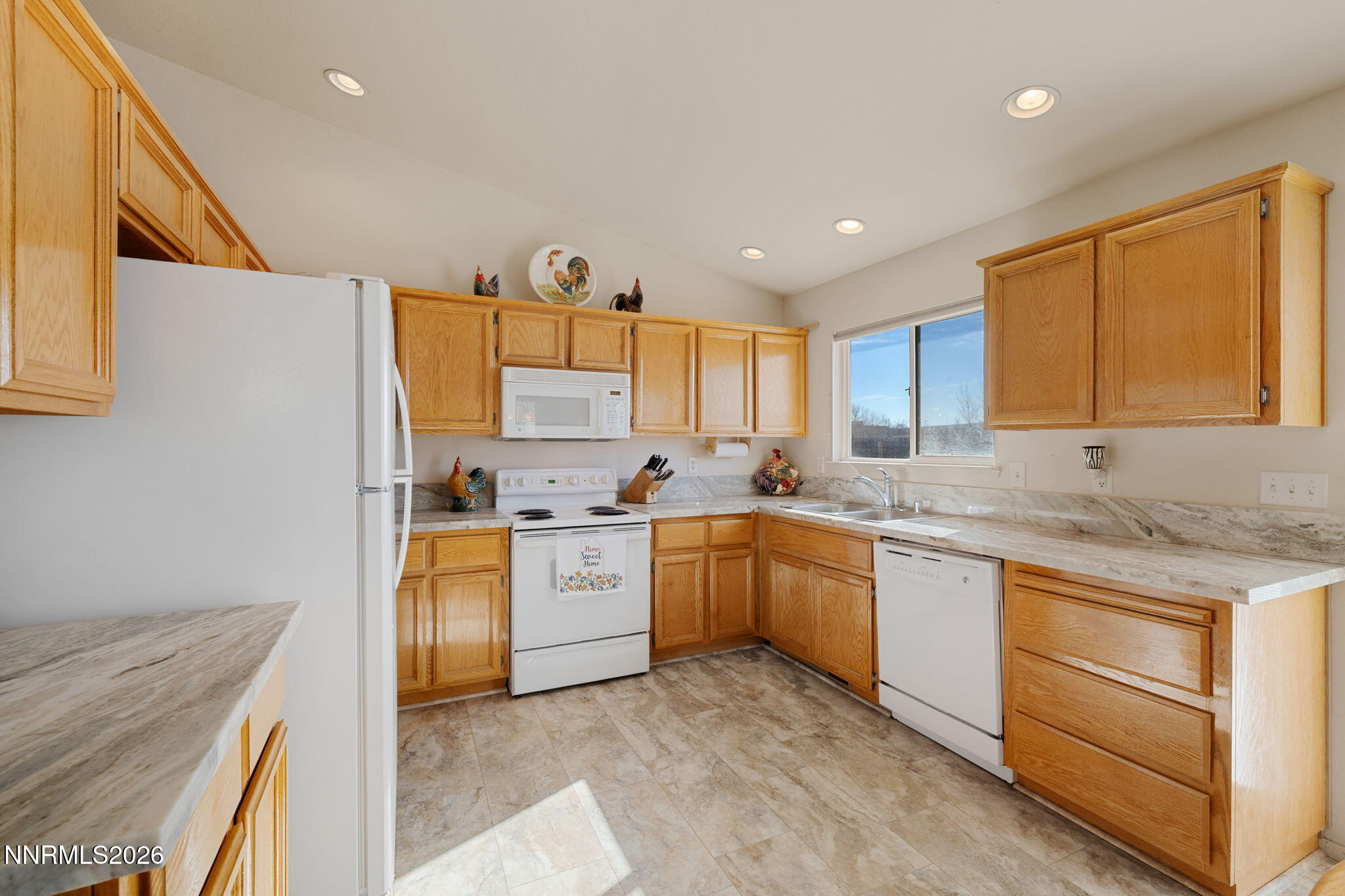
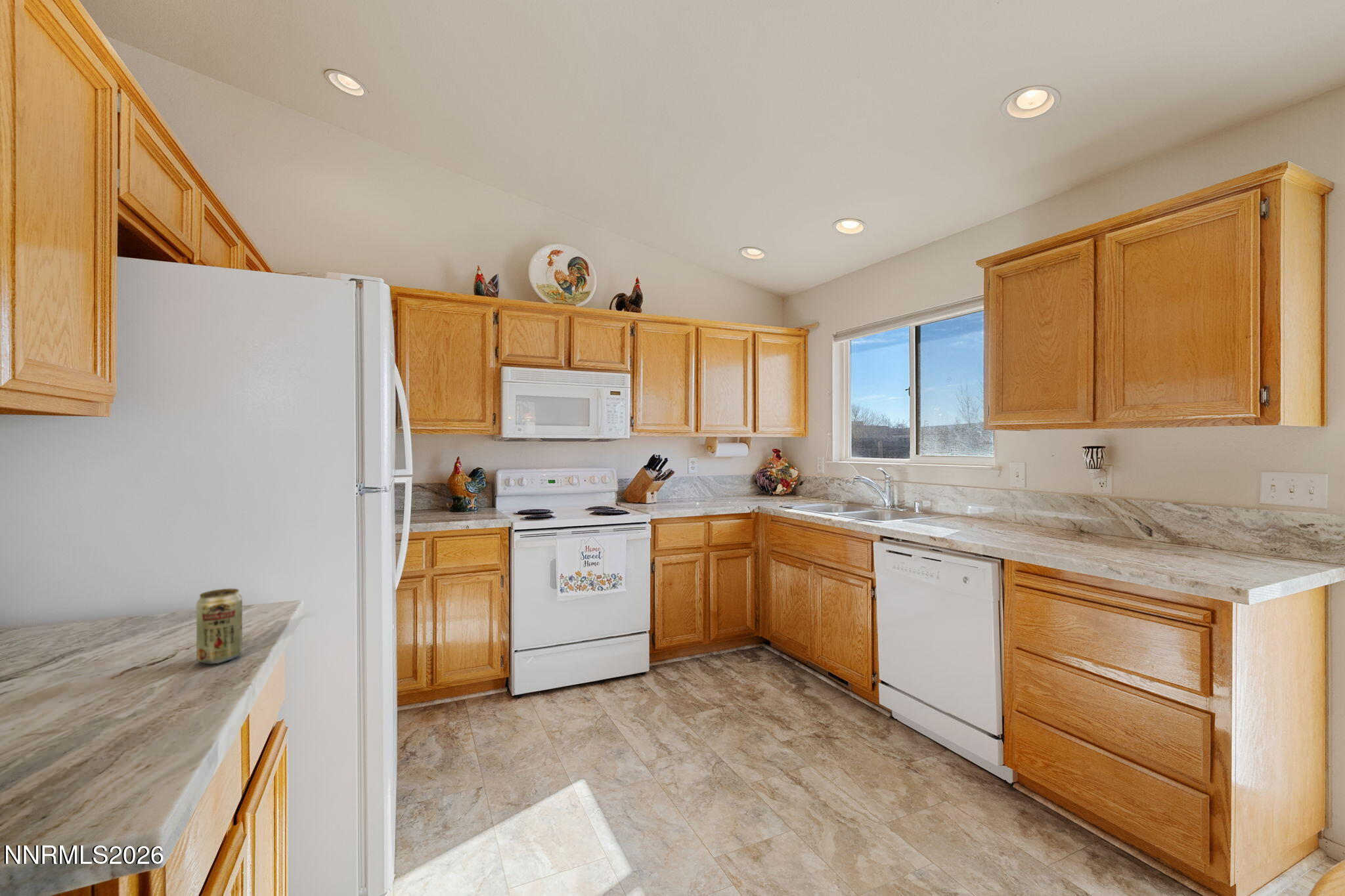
+ beverage can [196,588,243,665]
